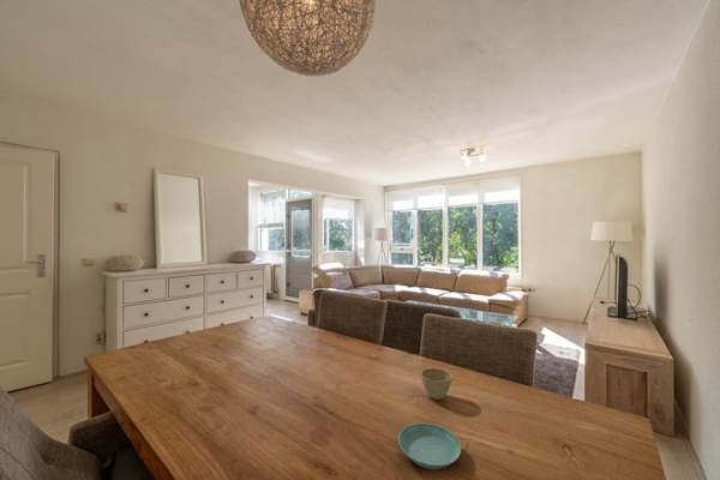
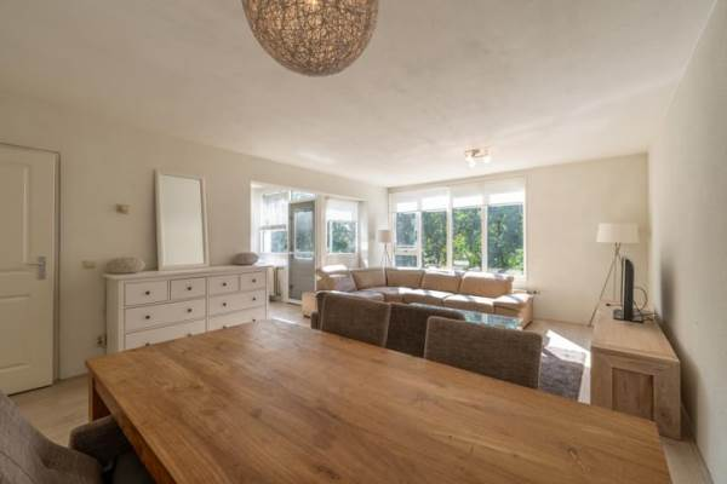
- saucer [397,422,462,470]
- flower pot [420,367,454,401]
